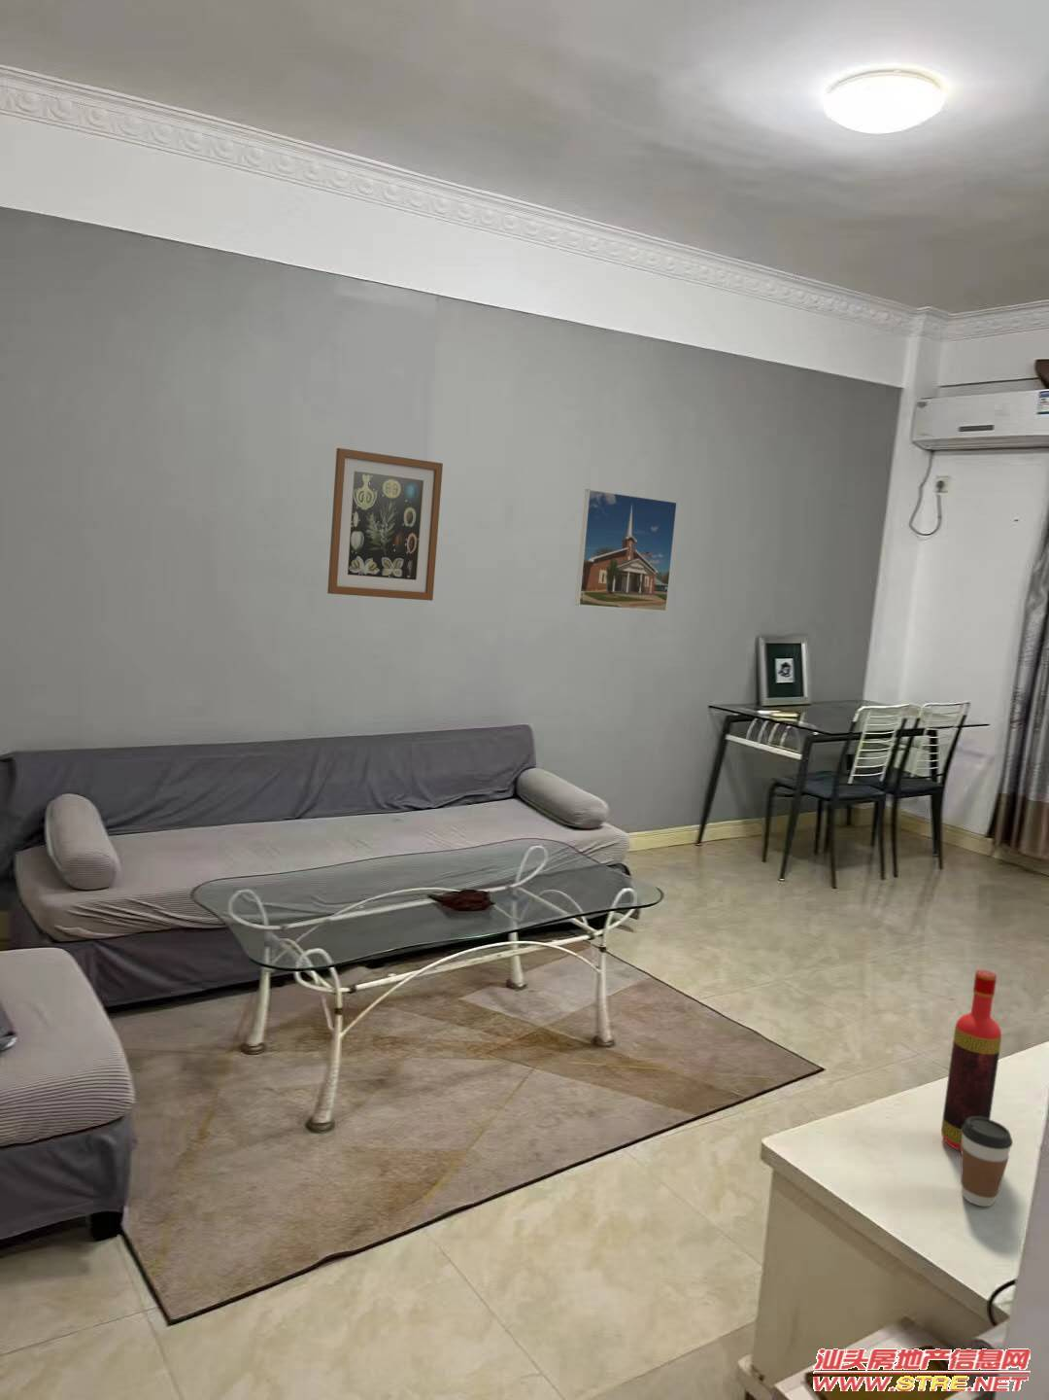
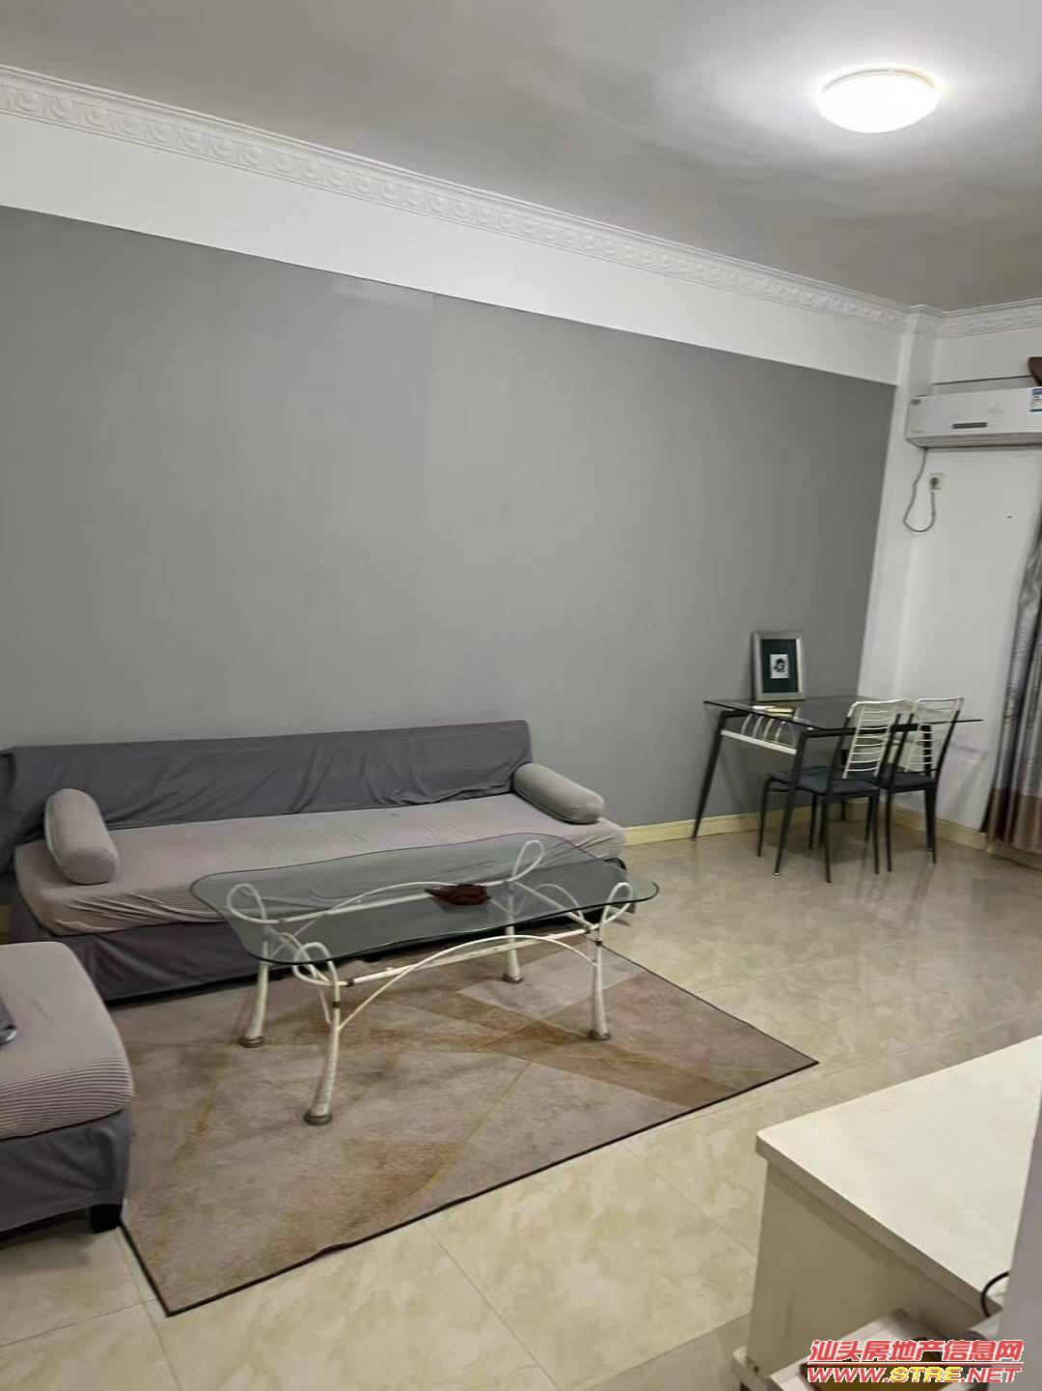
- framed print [574,488,678,613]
- wall art [326,448,444,602]
- coffee cup [961,1117,1014,1207]
- bottle [940,969,1003,1152]
